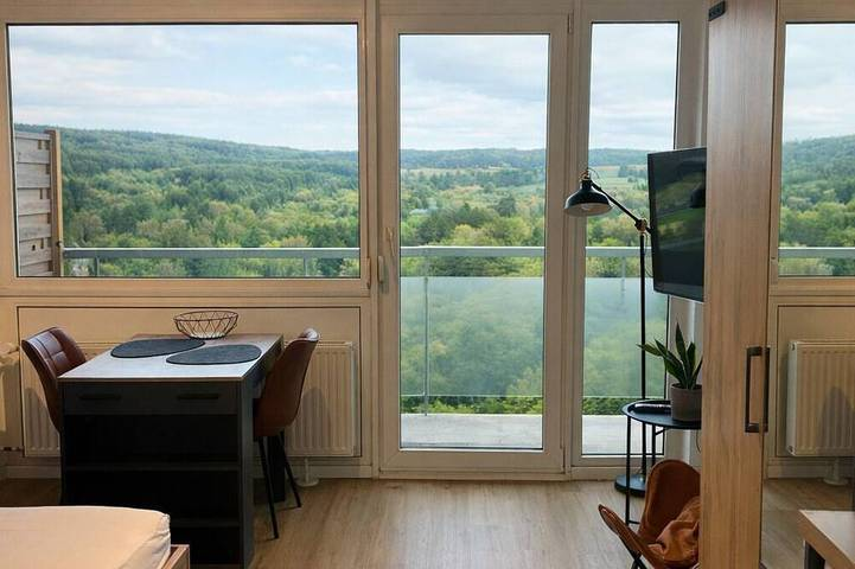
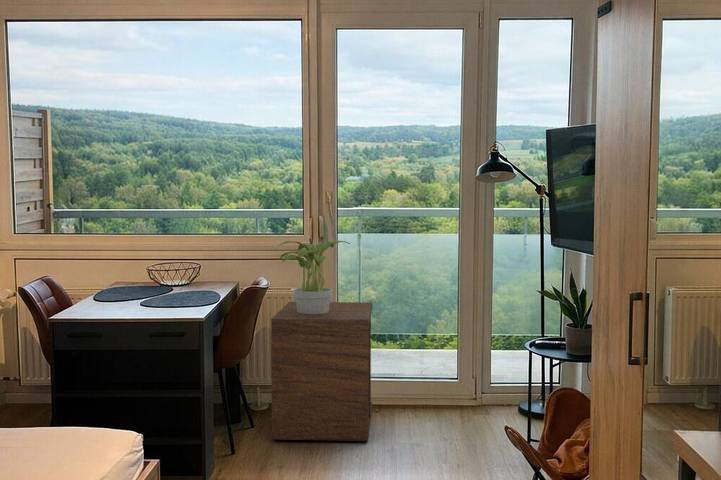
+ potted plant [278,240,351,314]
+ side table [270,301,374,442]
